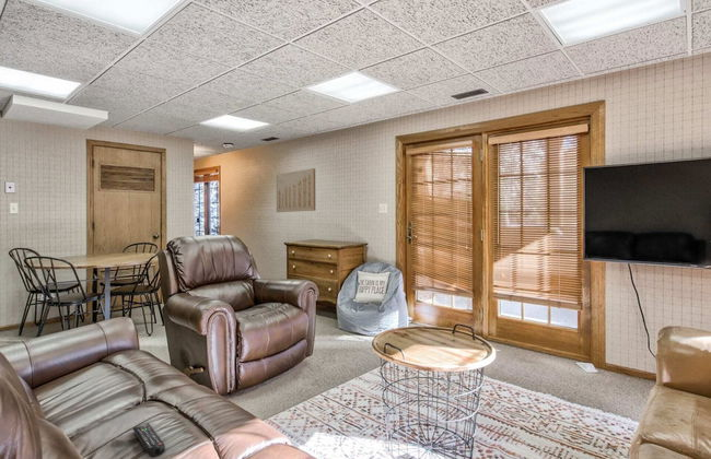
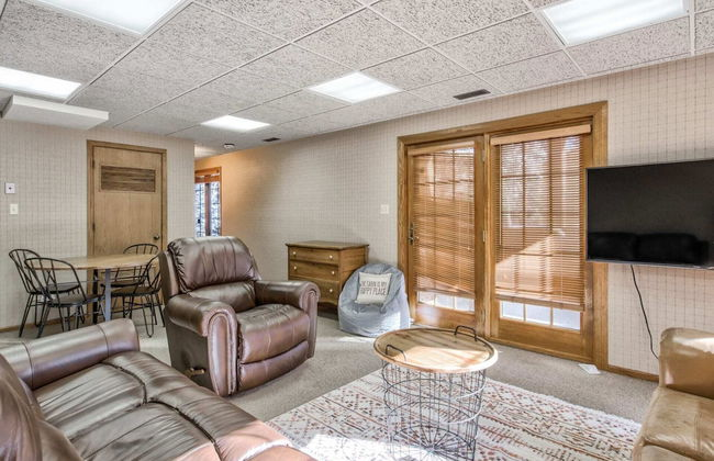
- wall art [275,167,316,213]
- remote control [131,422,166,458]
